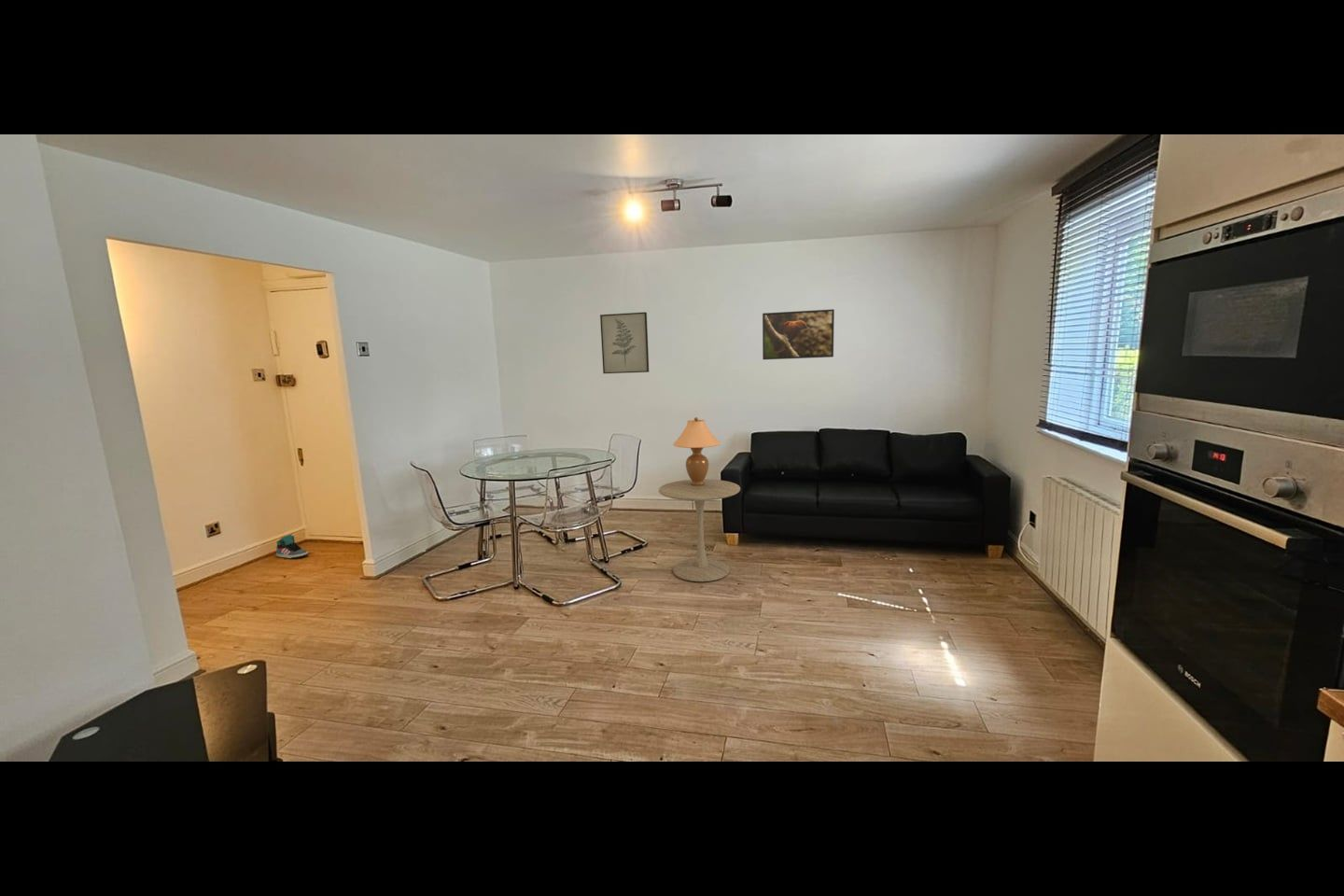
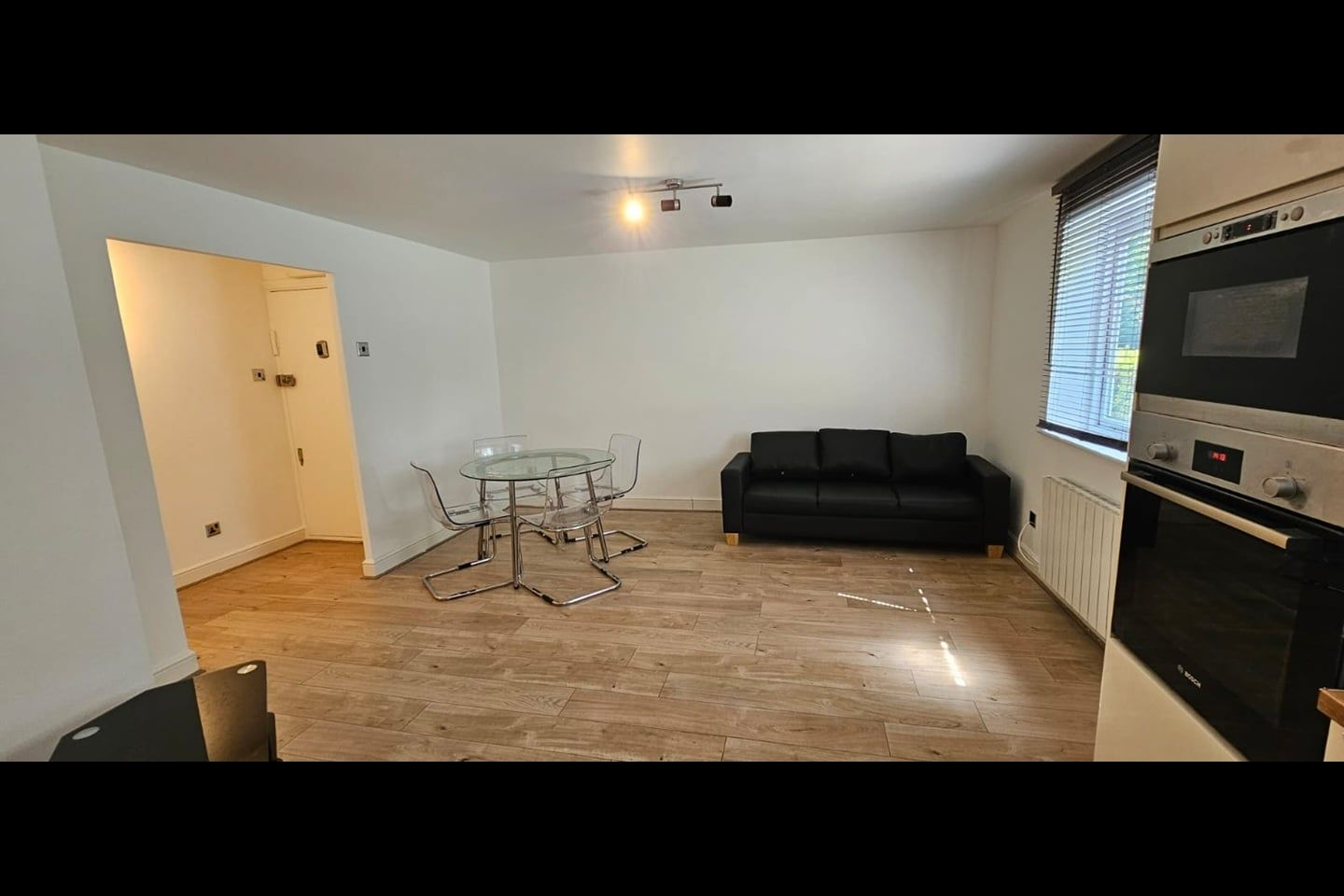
- sneaker [275,533,309,559]
- side table [658,478,741,582]
- table lamp [672,416,721,485]
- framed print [762,308,835,360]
- wall art [599,312,650,374]
